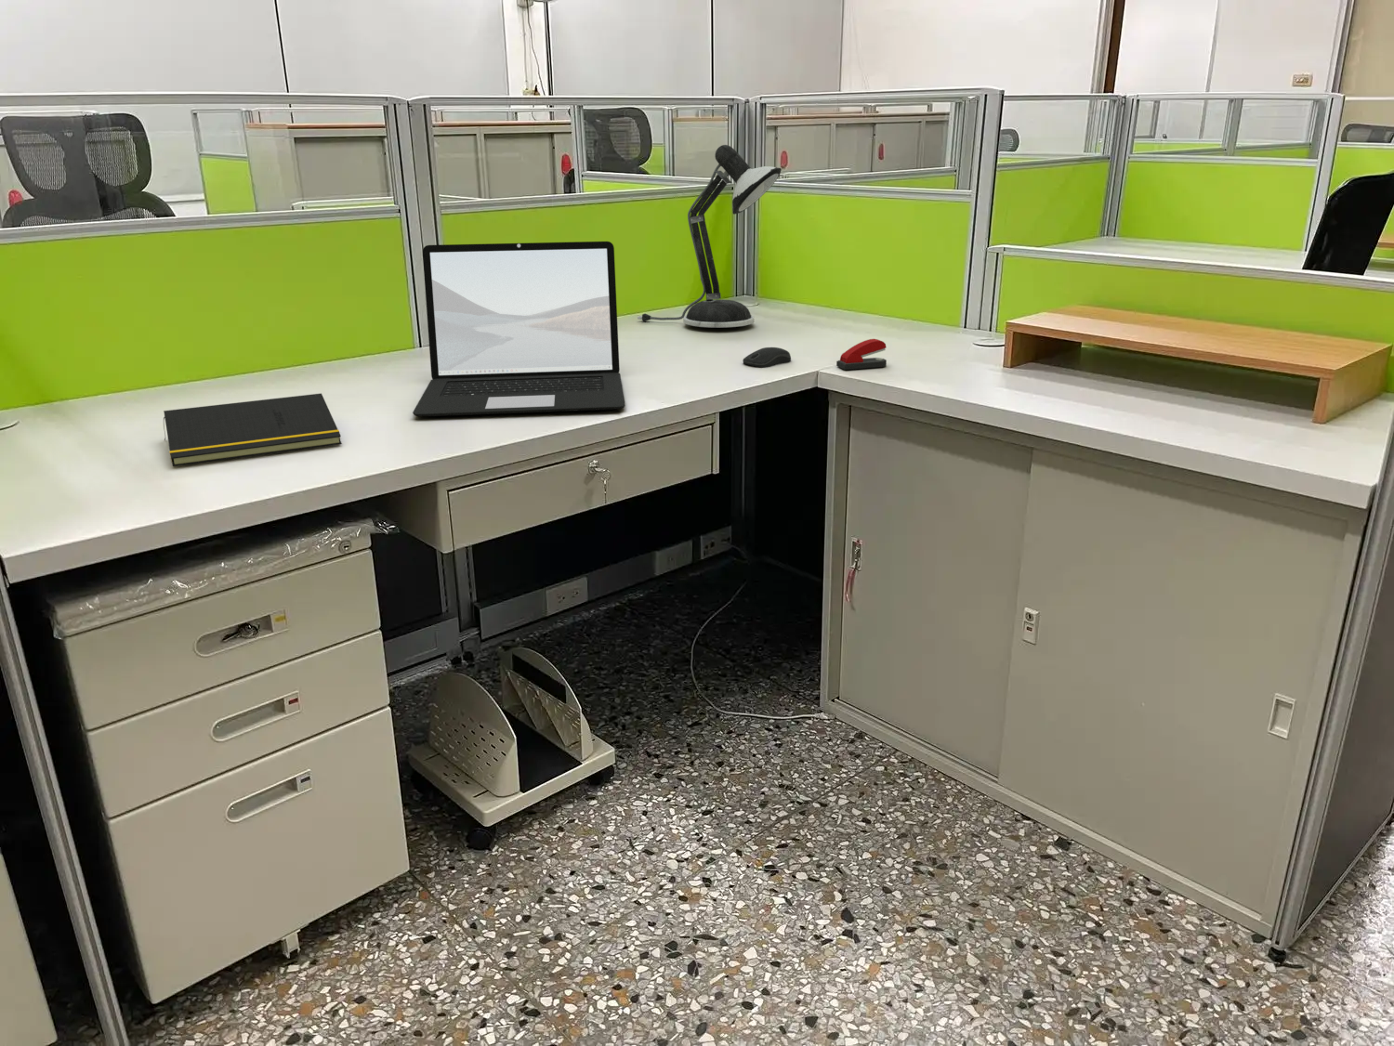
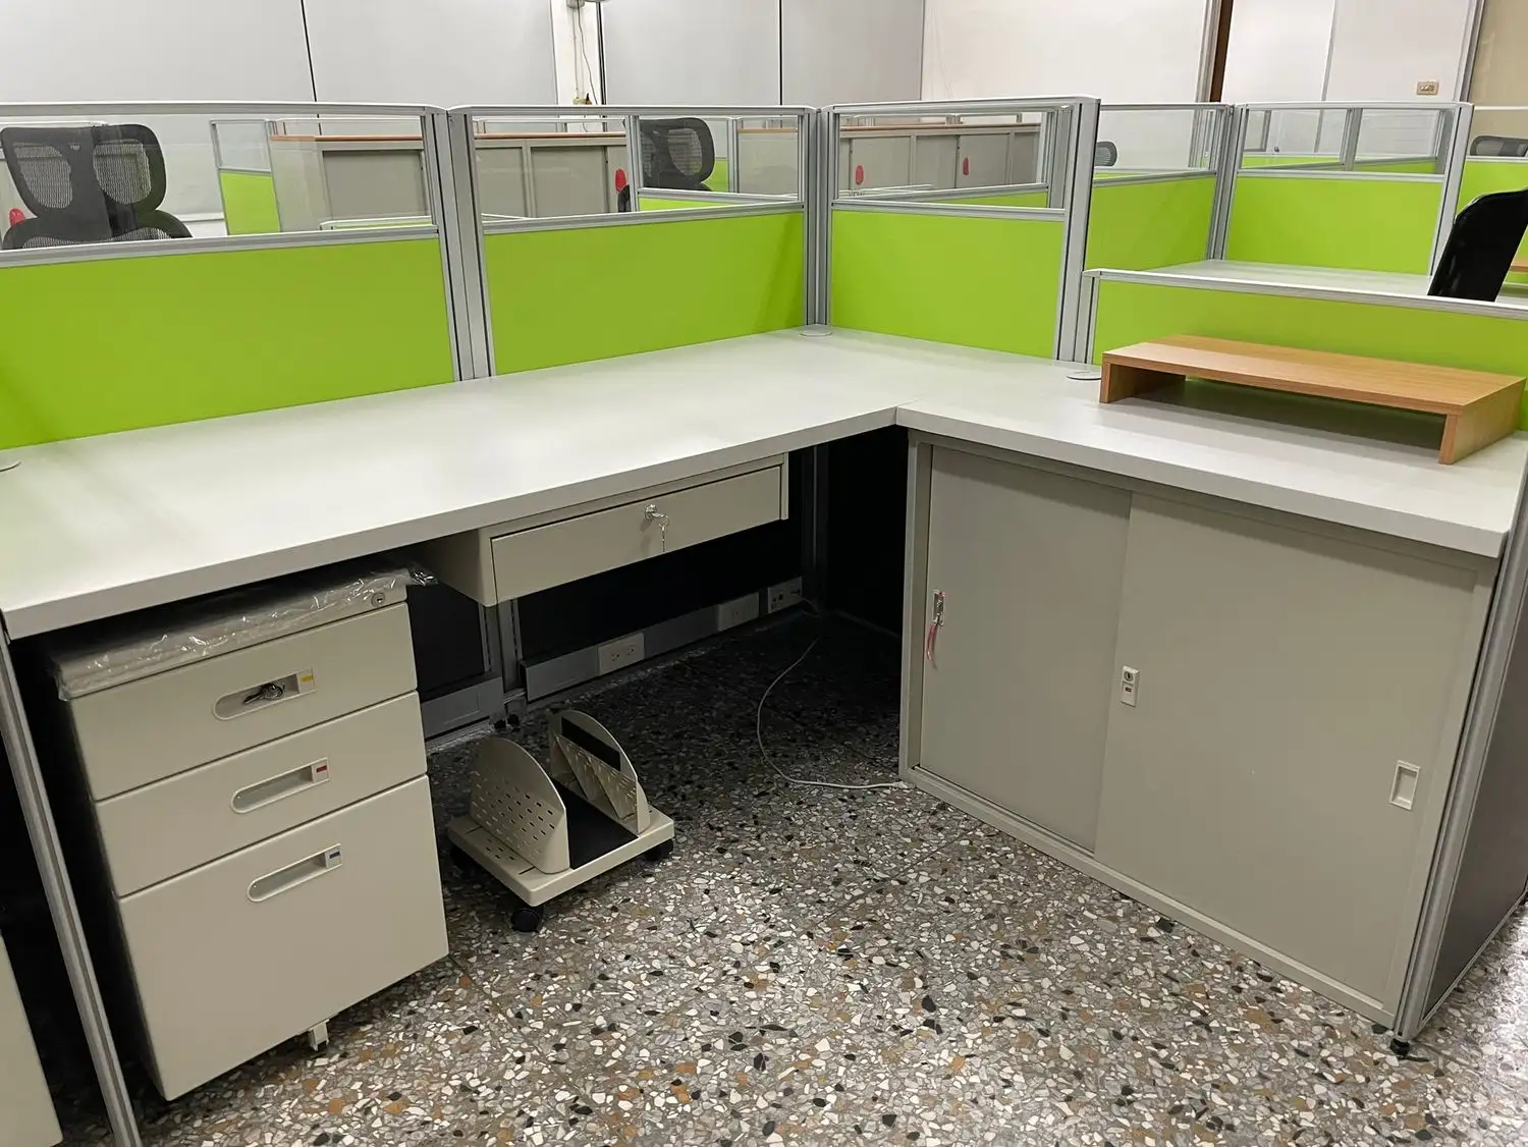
- desk lamp [637,144,783,327]
- laptop [411,241,627,418]
- computer mouse [742,346,792,369]
- stapler [836,338,887,370]
- notepad [163,393,343,467]
